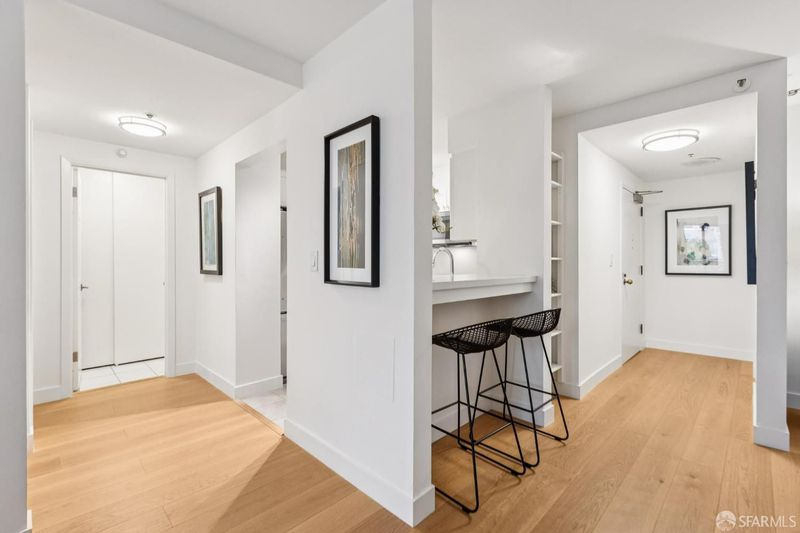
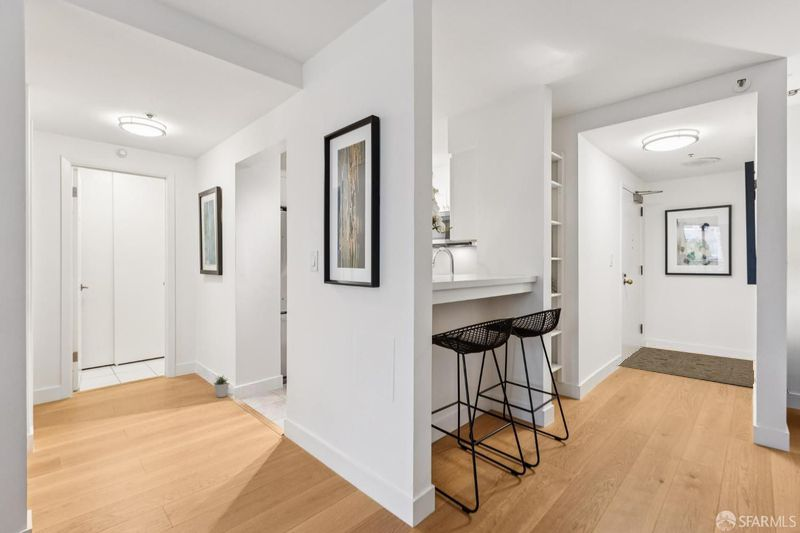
+ potted plant [211,374,230,398]
+ rug [617,346,790,394]
